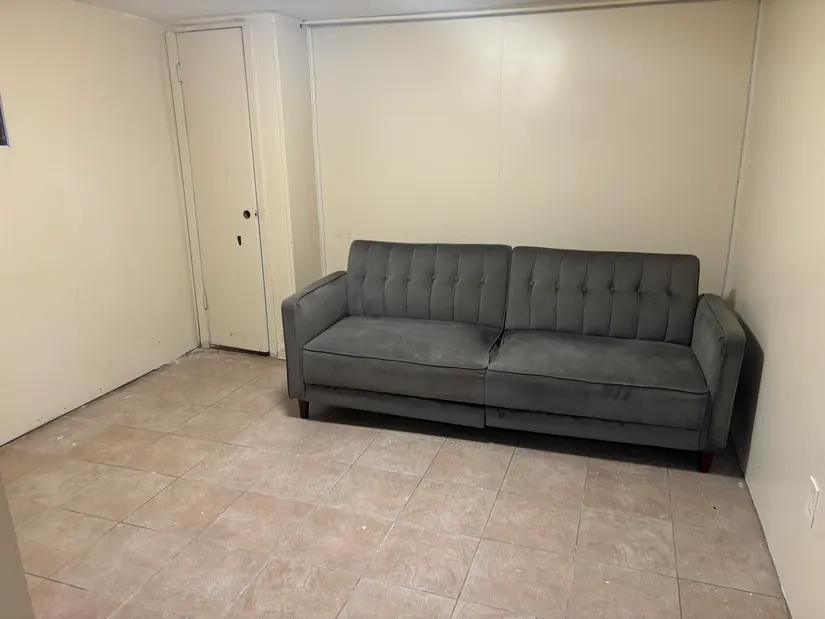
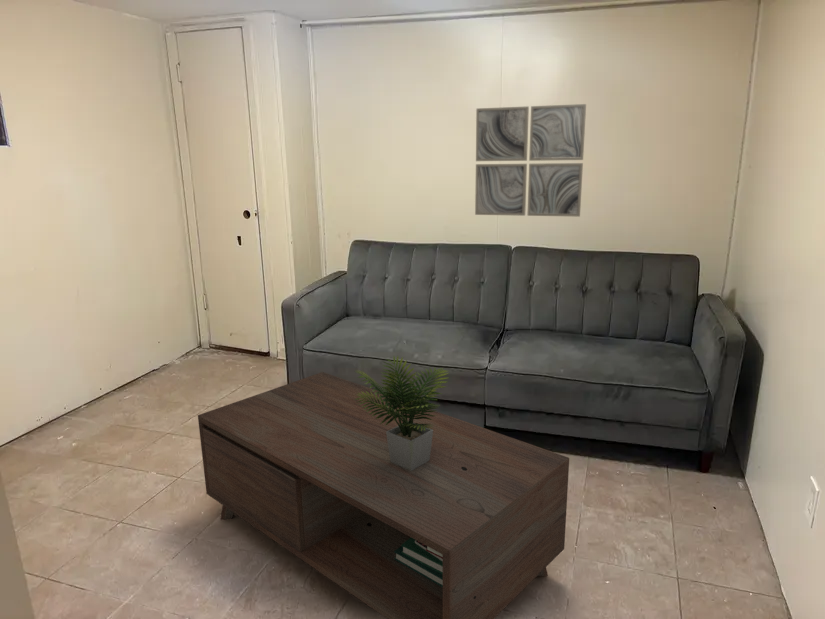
+ coffee table [197,355,570,619]
+ wall art [474,103,587,218]
